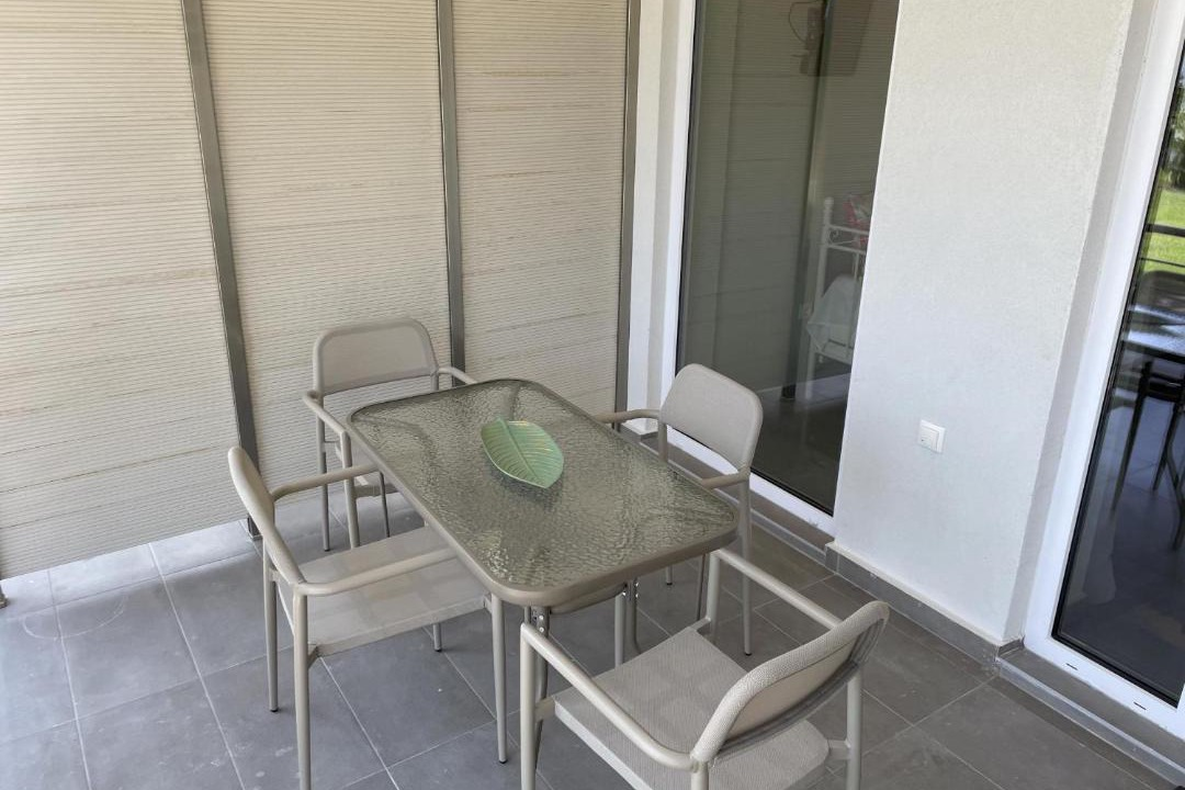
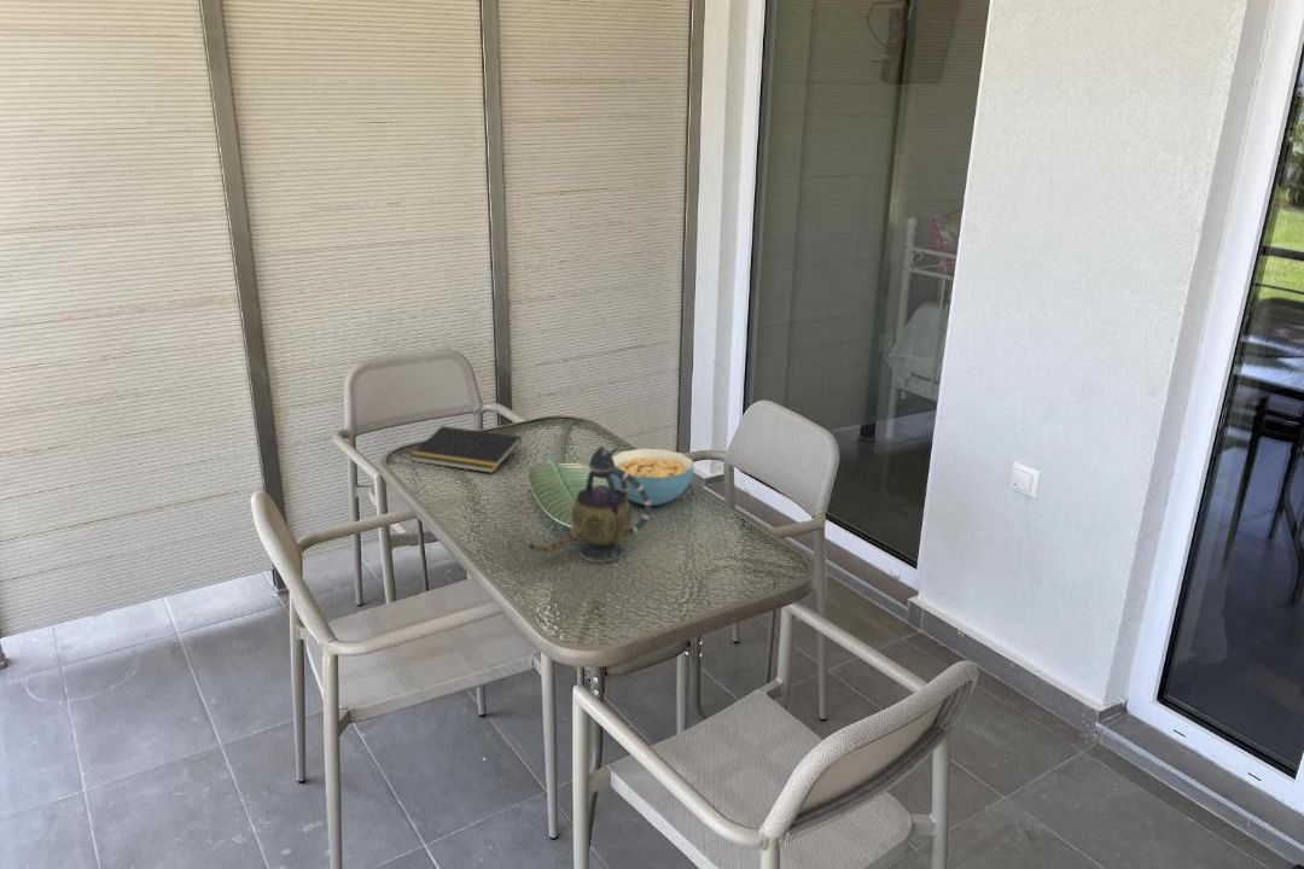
+ notepad [408,425,523,474]
+ teapot [528,445,652,564]
+ cereal bowl [611,448,694,507]
